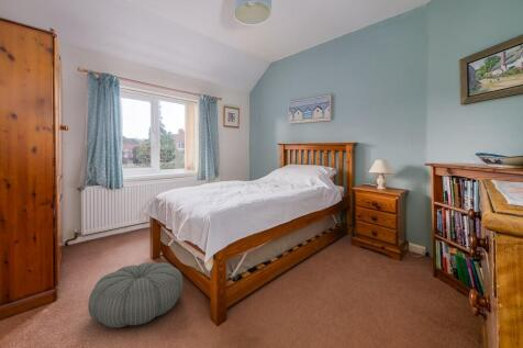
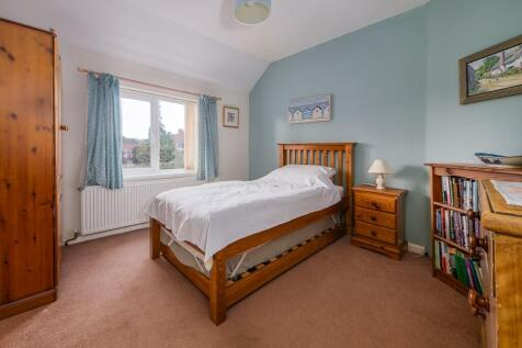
- pouf [87,261,185,328]
